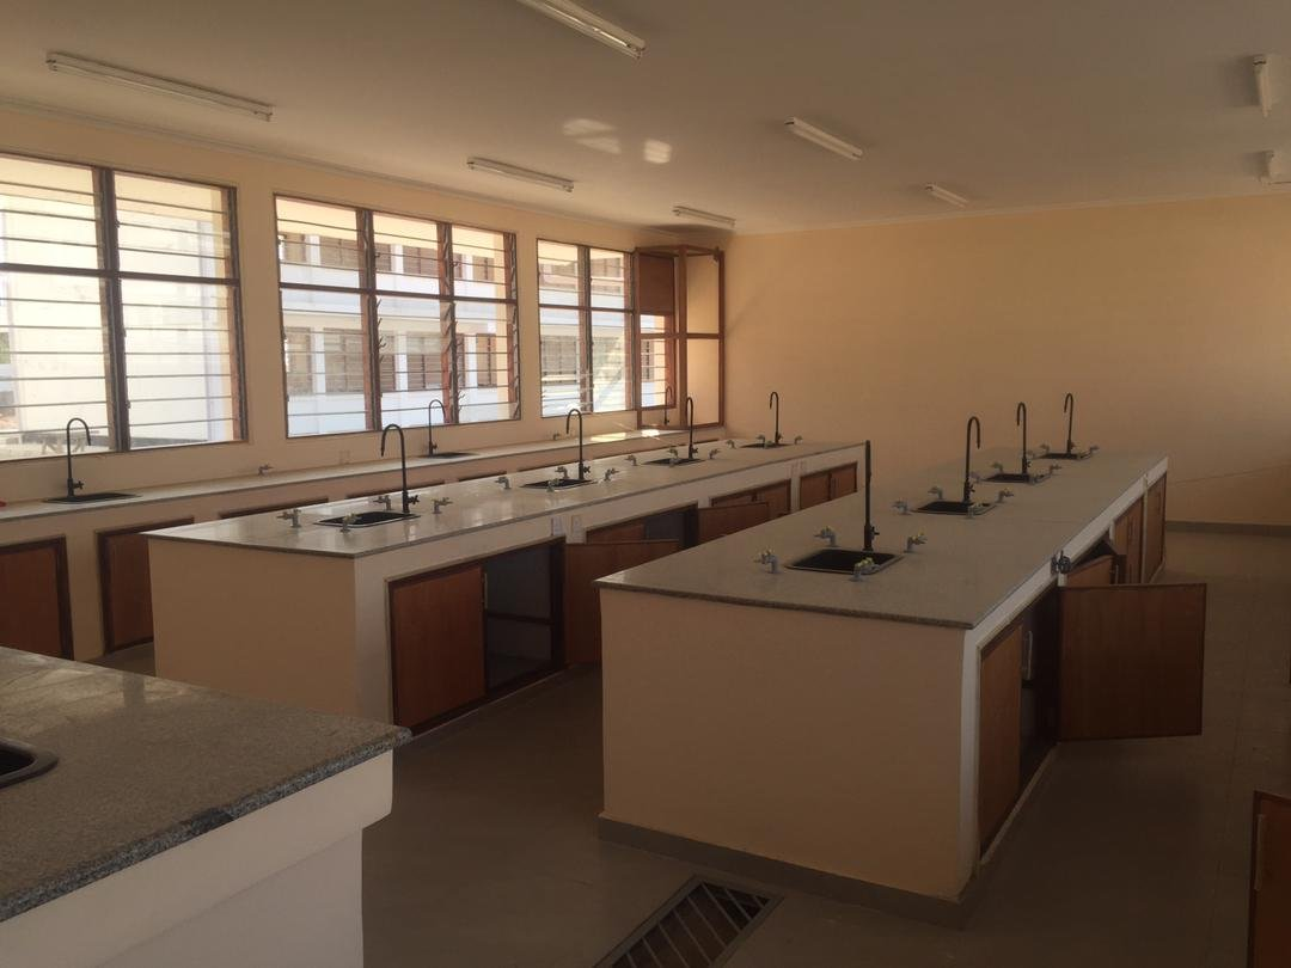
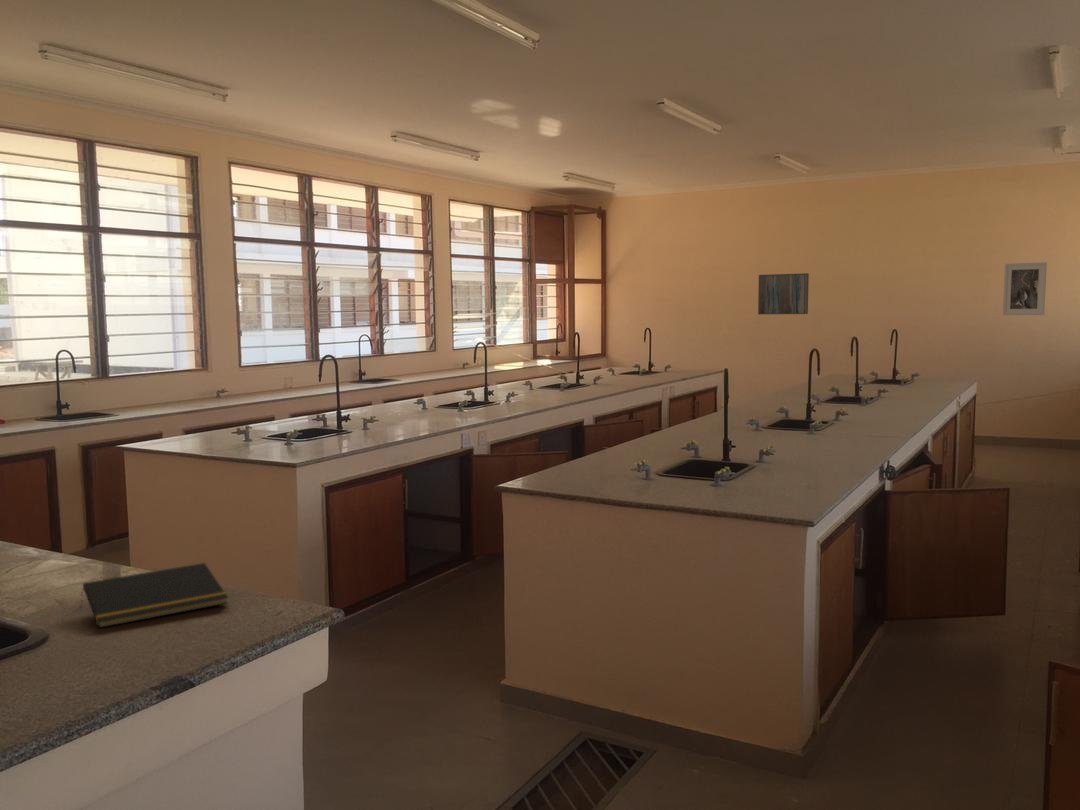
+ notepad [80,562,229,629]
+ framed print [1002,261,1048,316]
+ wall art [757,272,810,315]
